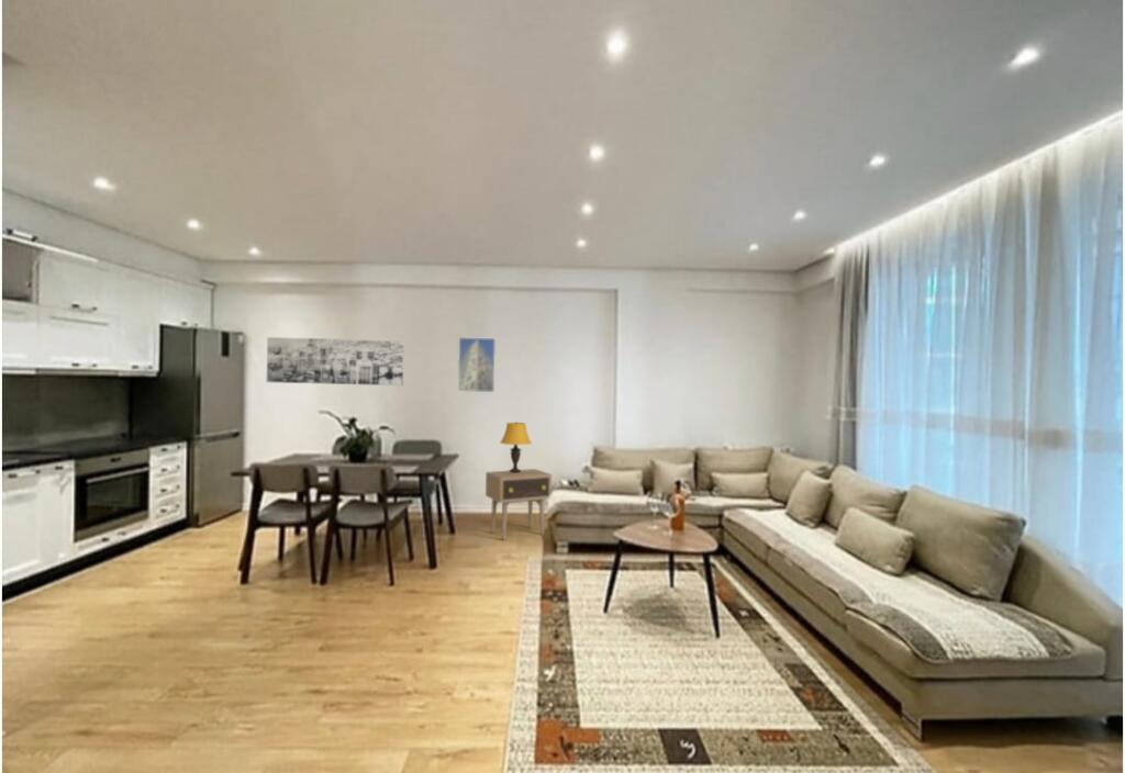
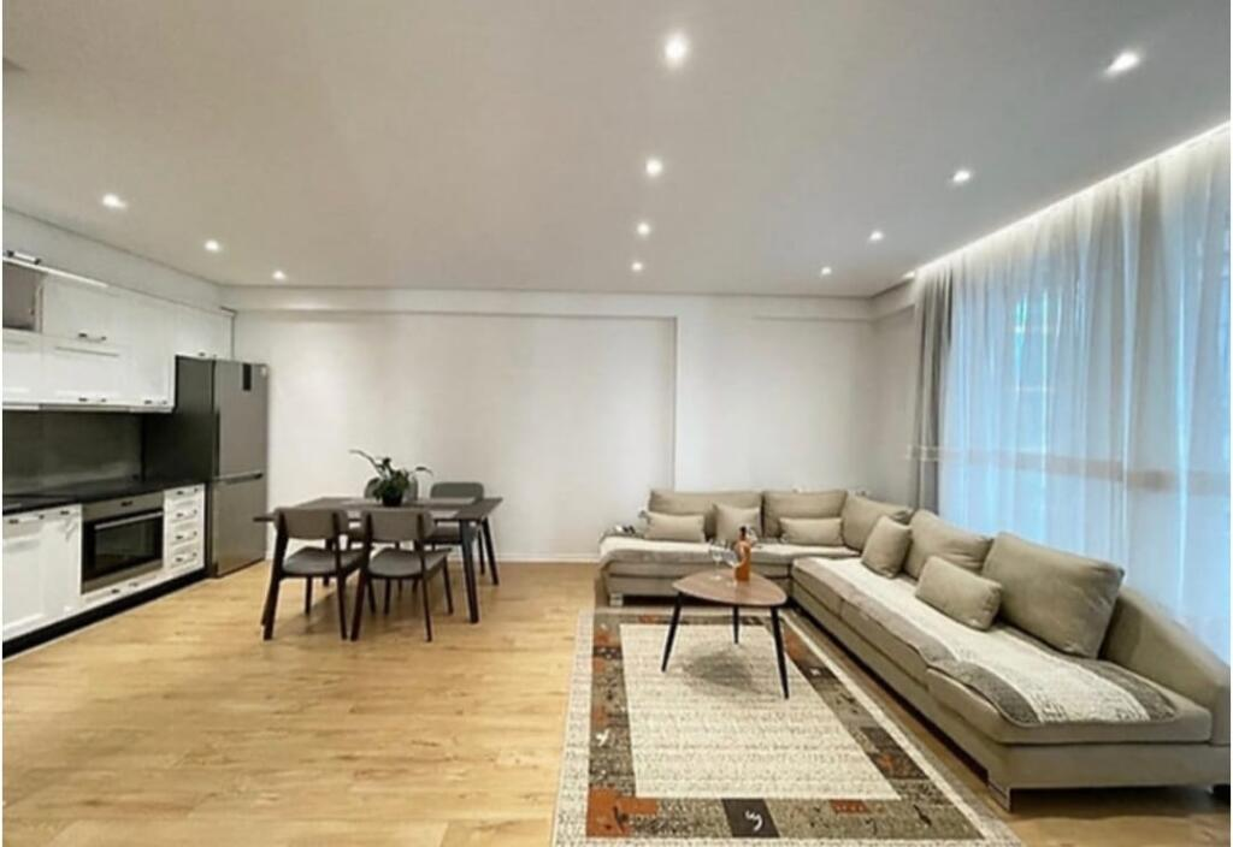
- table lamp [499,422,533,473]
- side table [484,468,553,541]
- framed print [457,336,497,393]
- wall art [266,336,405,386]
